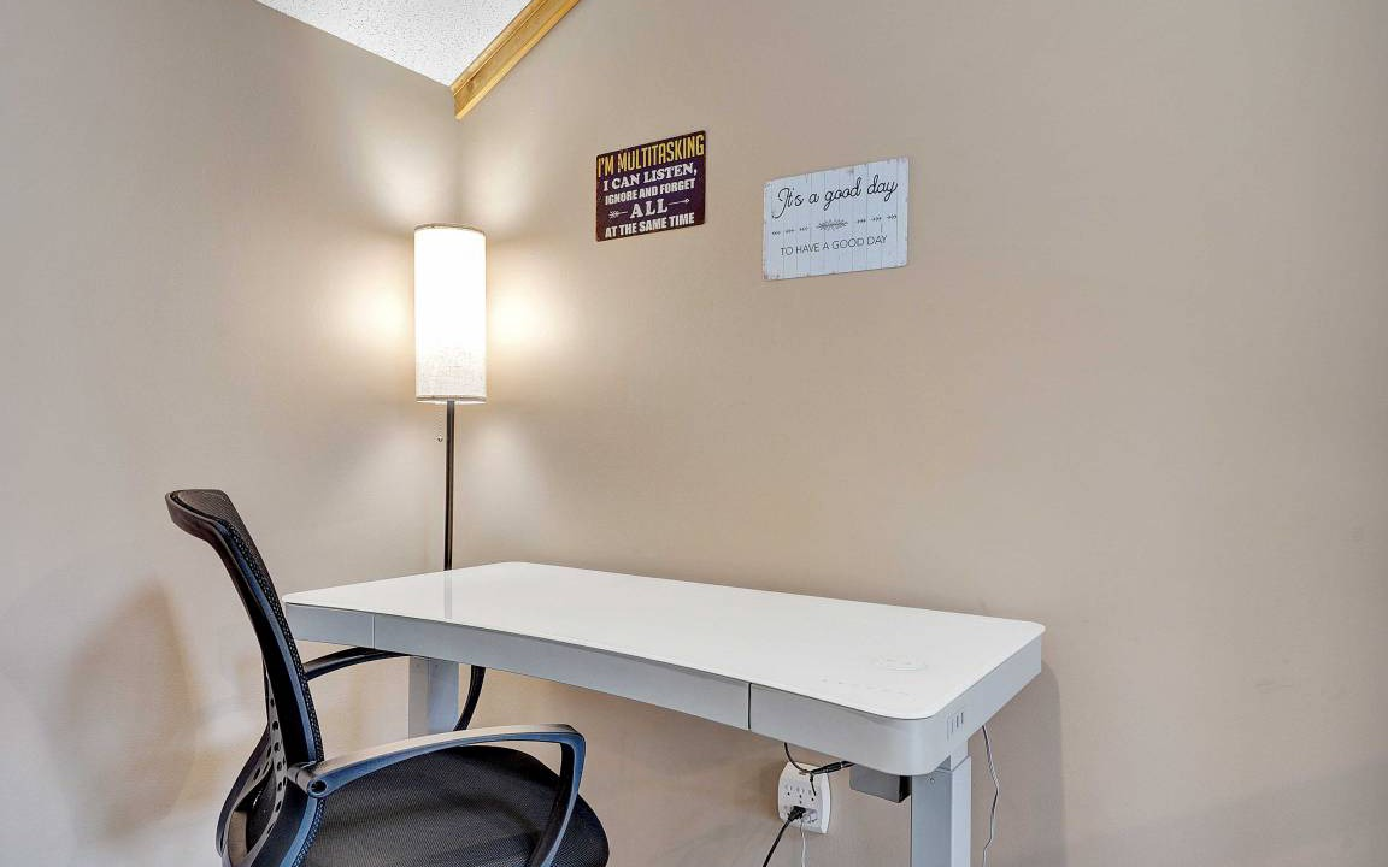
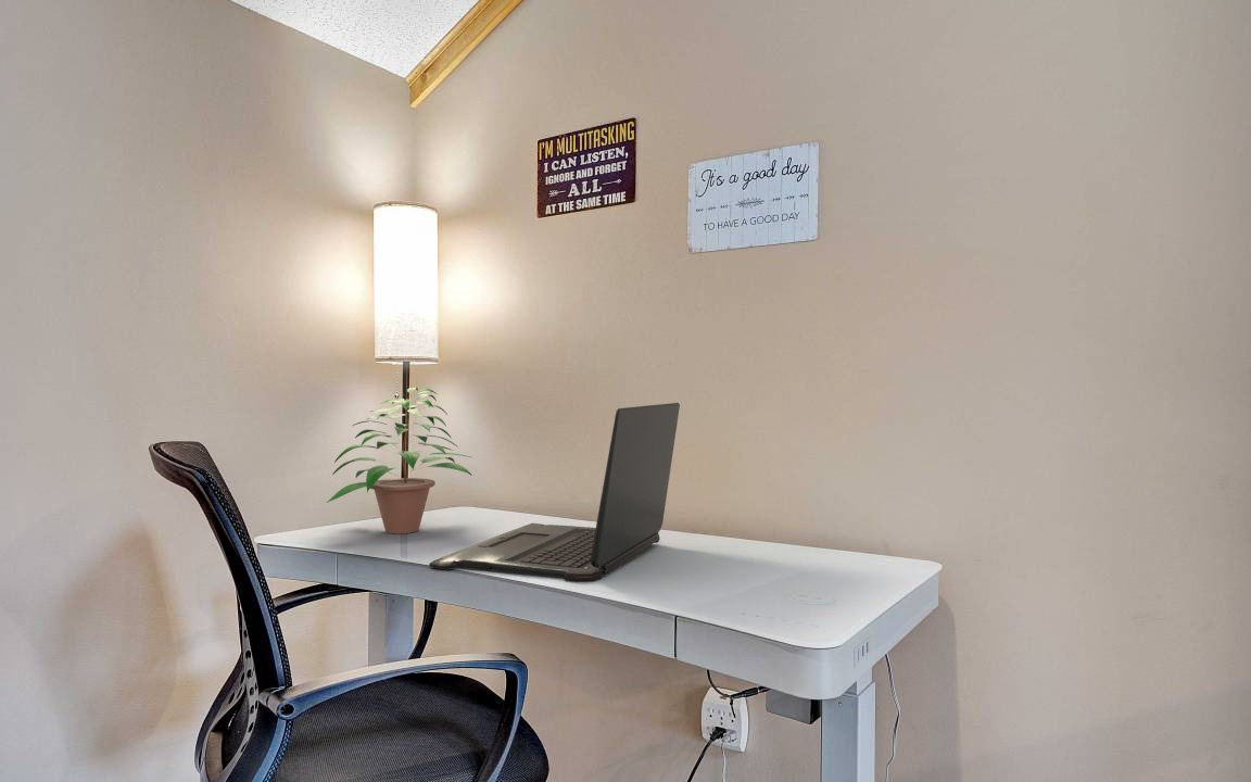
+ potted plant [325,386,473,534]
+ laptop [428,402,681,583]
